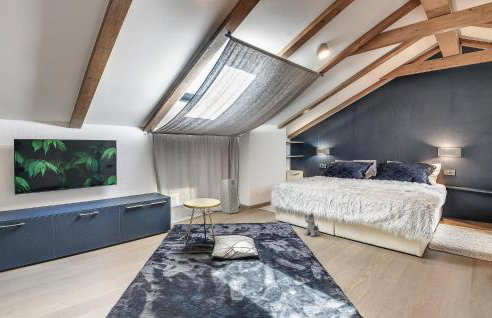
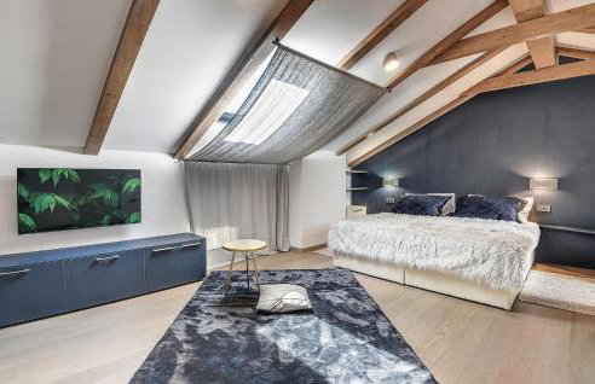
- plush toy [303,212,321,237]
- air purifier [220,178,240,214]
